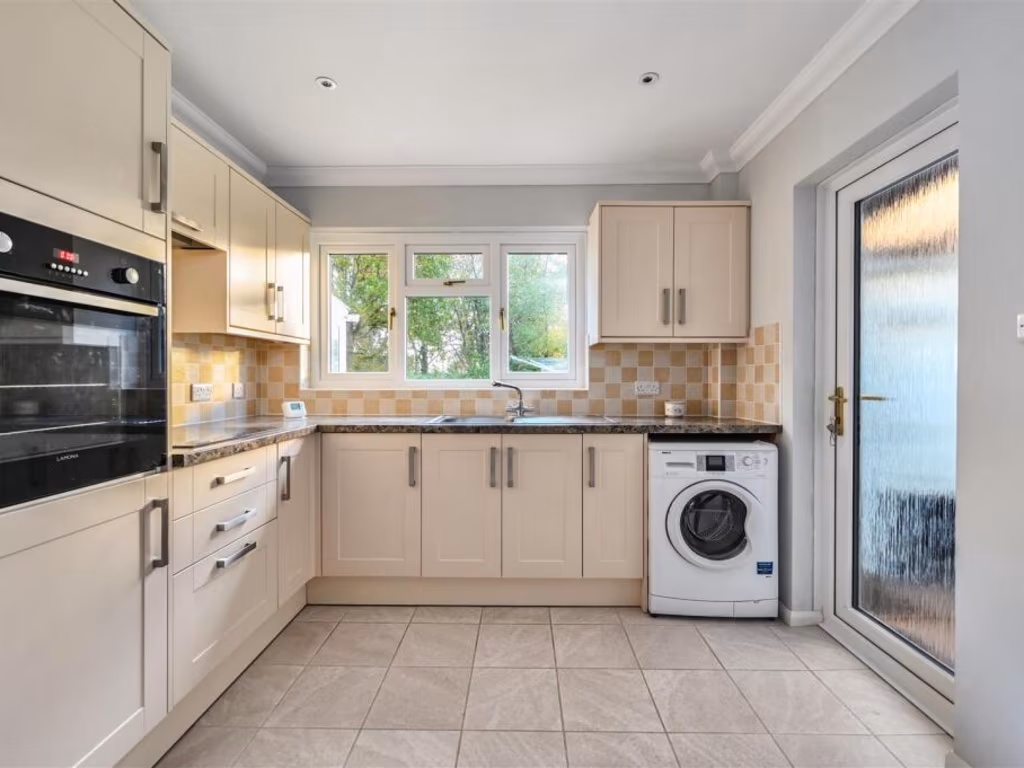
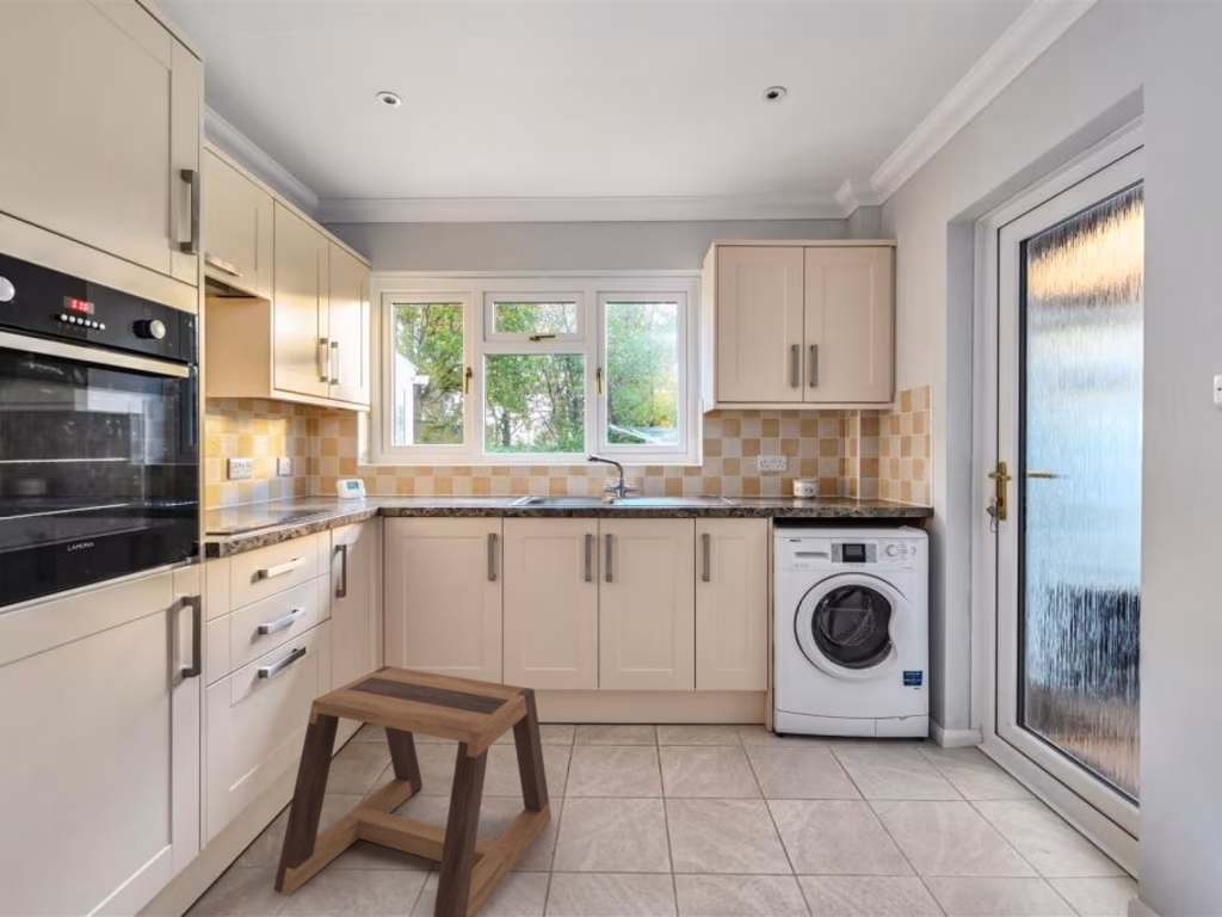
+ stool [273,665,553,917]
